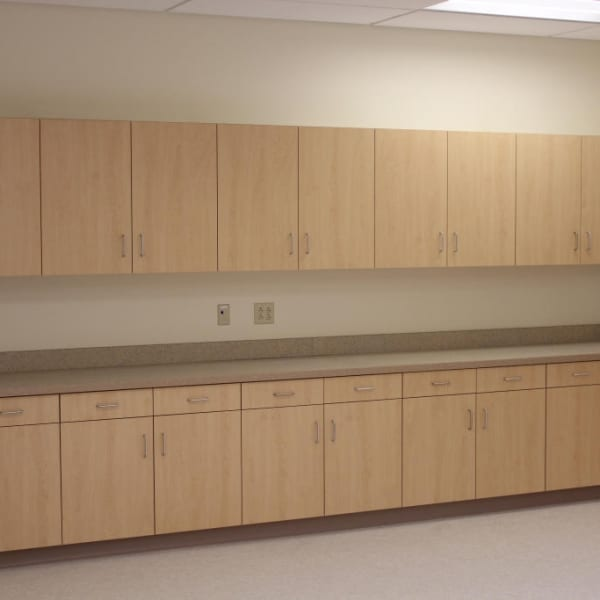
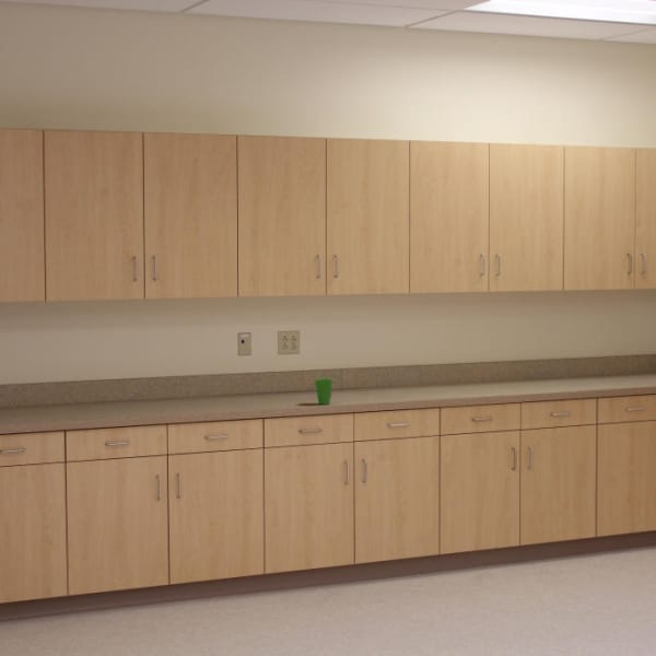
+ cup [314,377,335,406]
